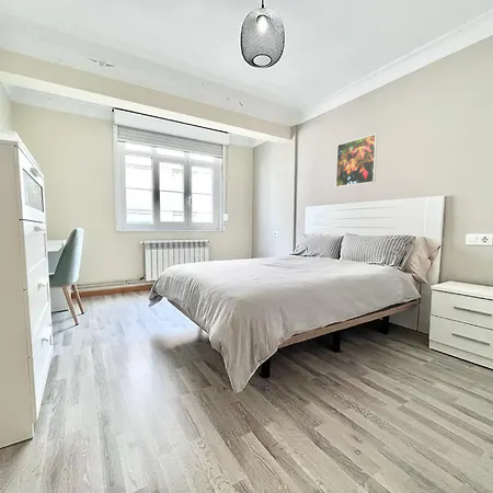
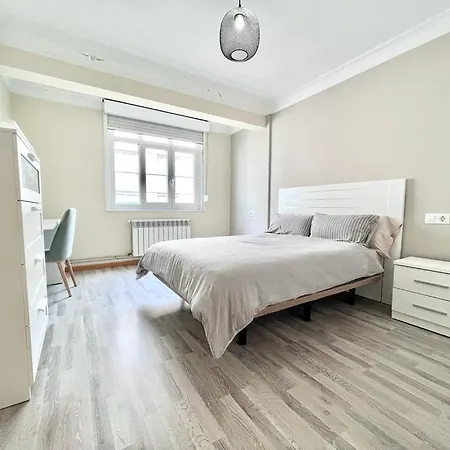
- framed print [334,133,379,188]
